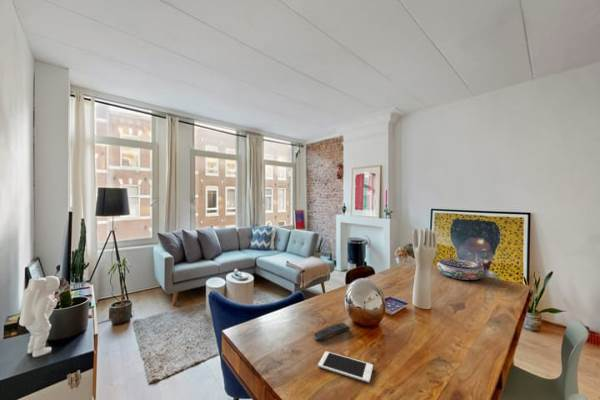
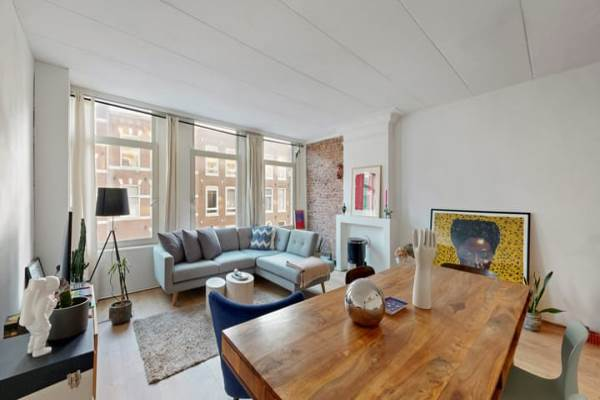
- remote control [313,322,351,341]
- bowl [436,257,485,281]
- cell phone [317,350,374,384]
